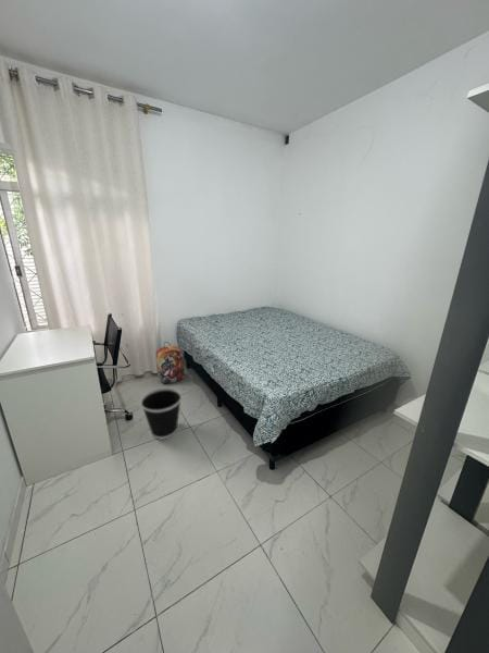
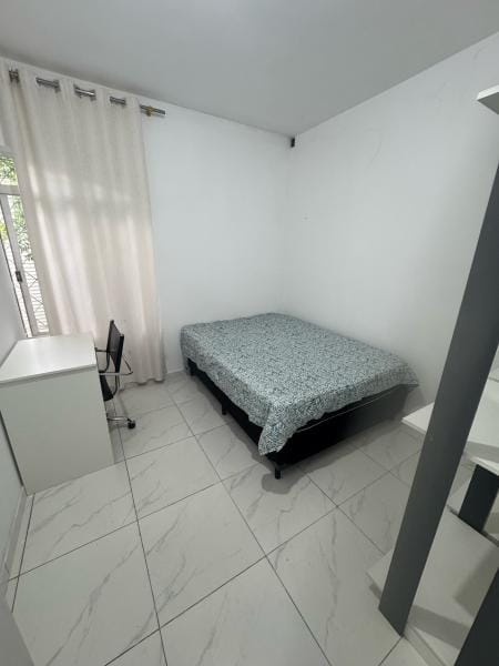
- backpack [155,341,186,384]
- wastebasket [139,386,183,441]
